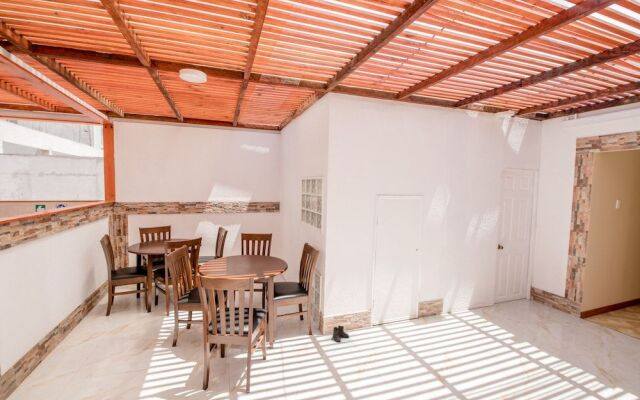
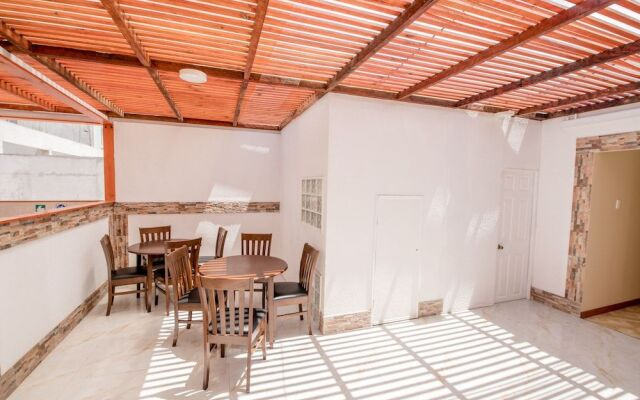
- boots [332,324,350,343]
